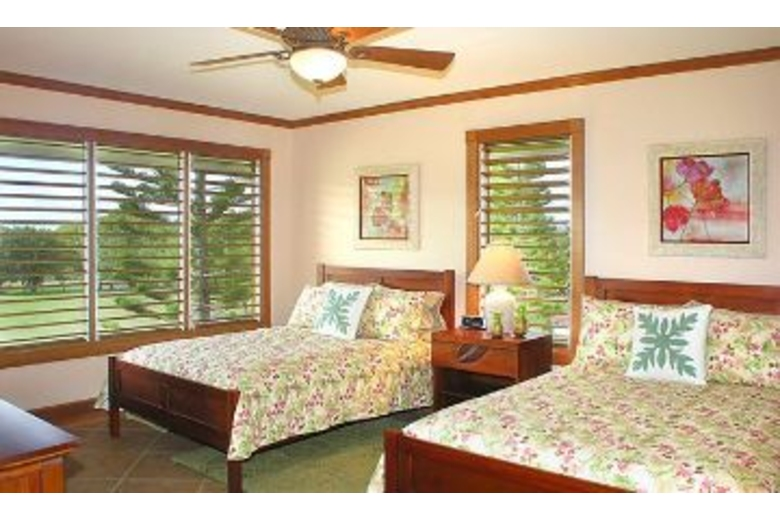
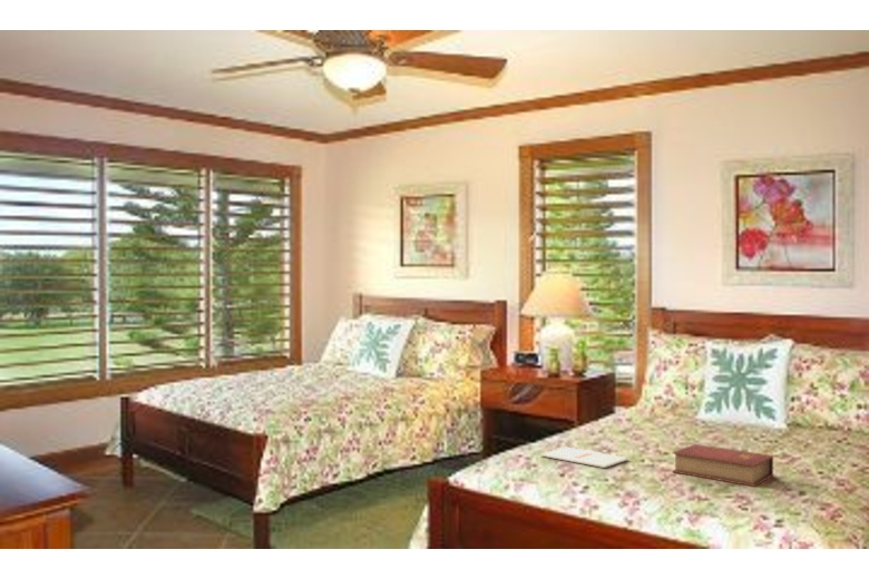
+ book [672,443,774,488]
+ magazine [539,445,629,469]
